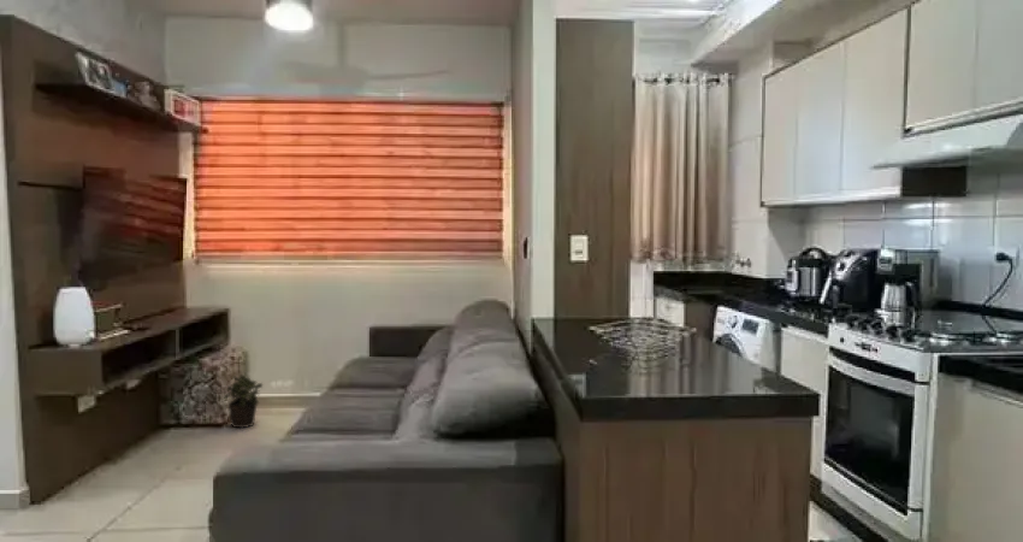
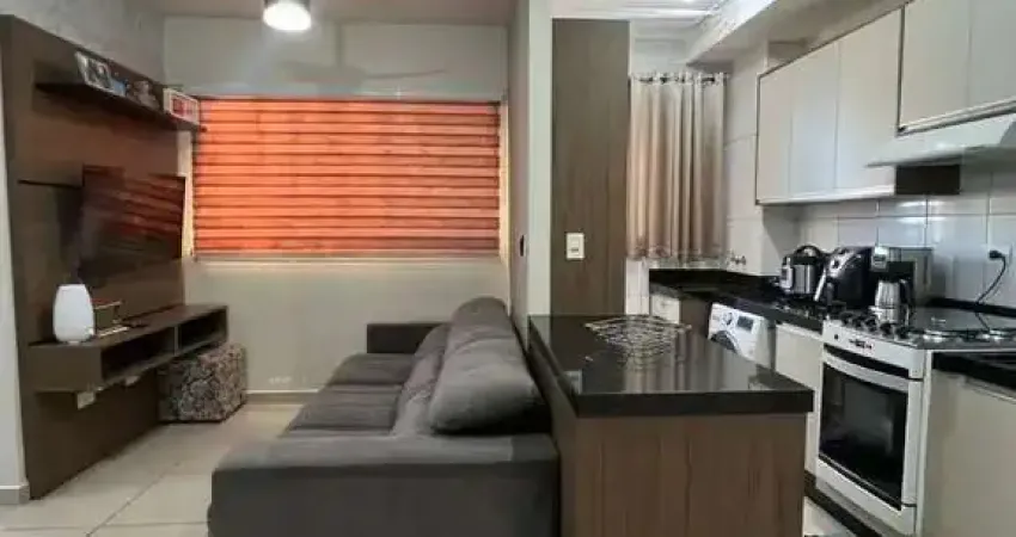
- potted plant [223,371,264,429]
